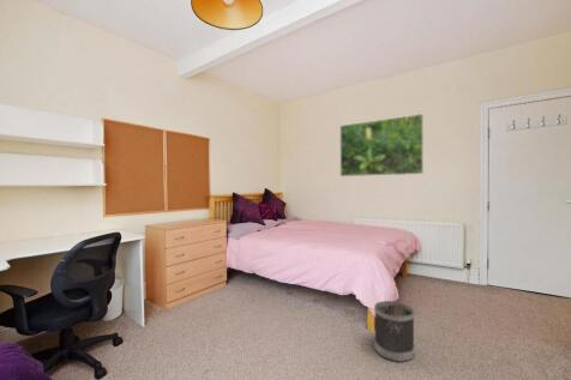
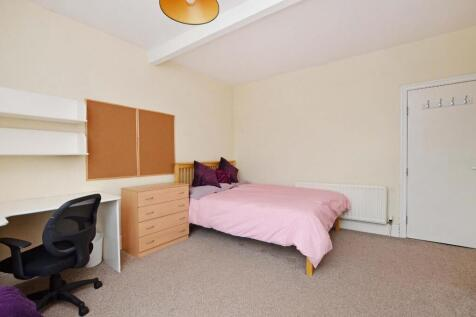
- wastebasket [373,300,415,363]
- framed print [339,113,425,177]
